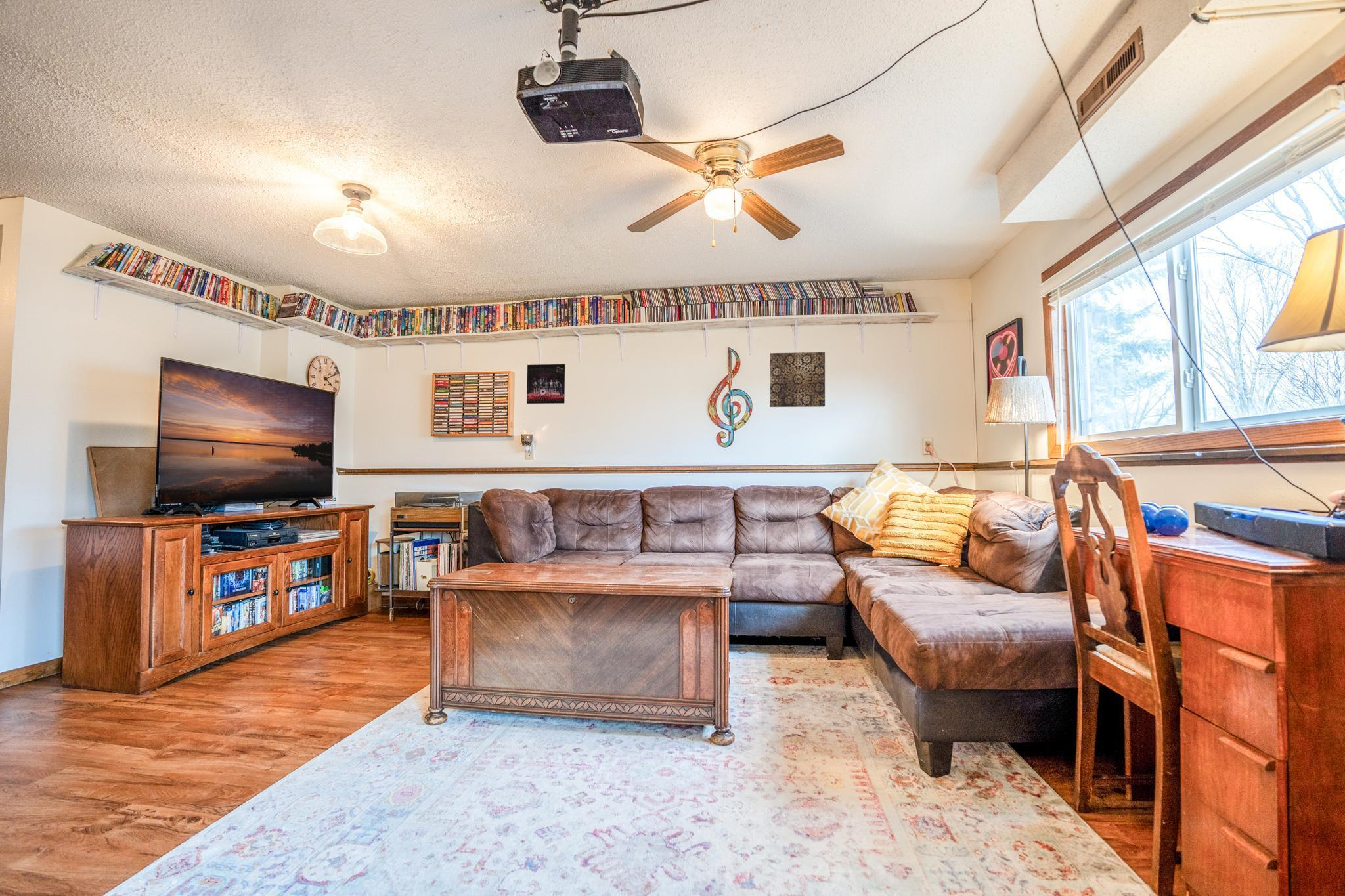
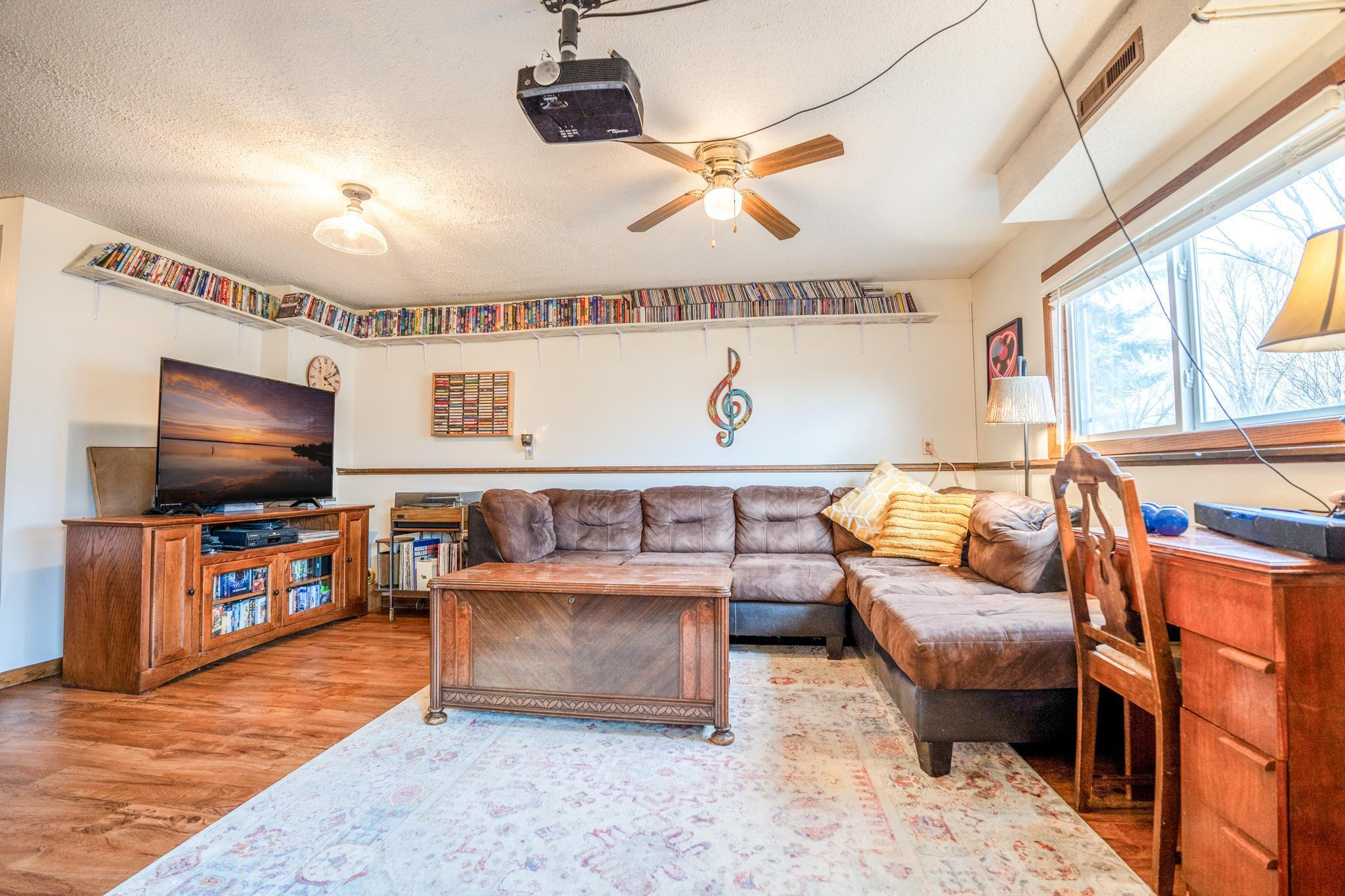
- wall art [769,352,826,408]
- album cover [526,364,565,404]
